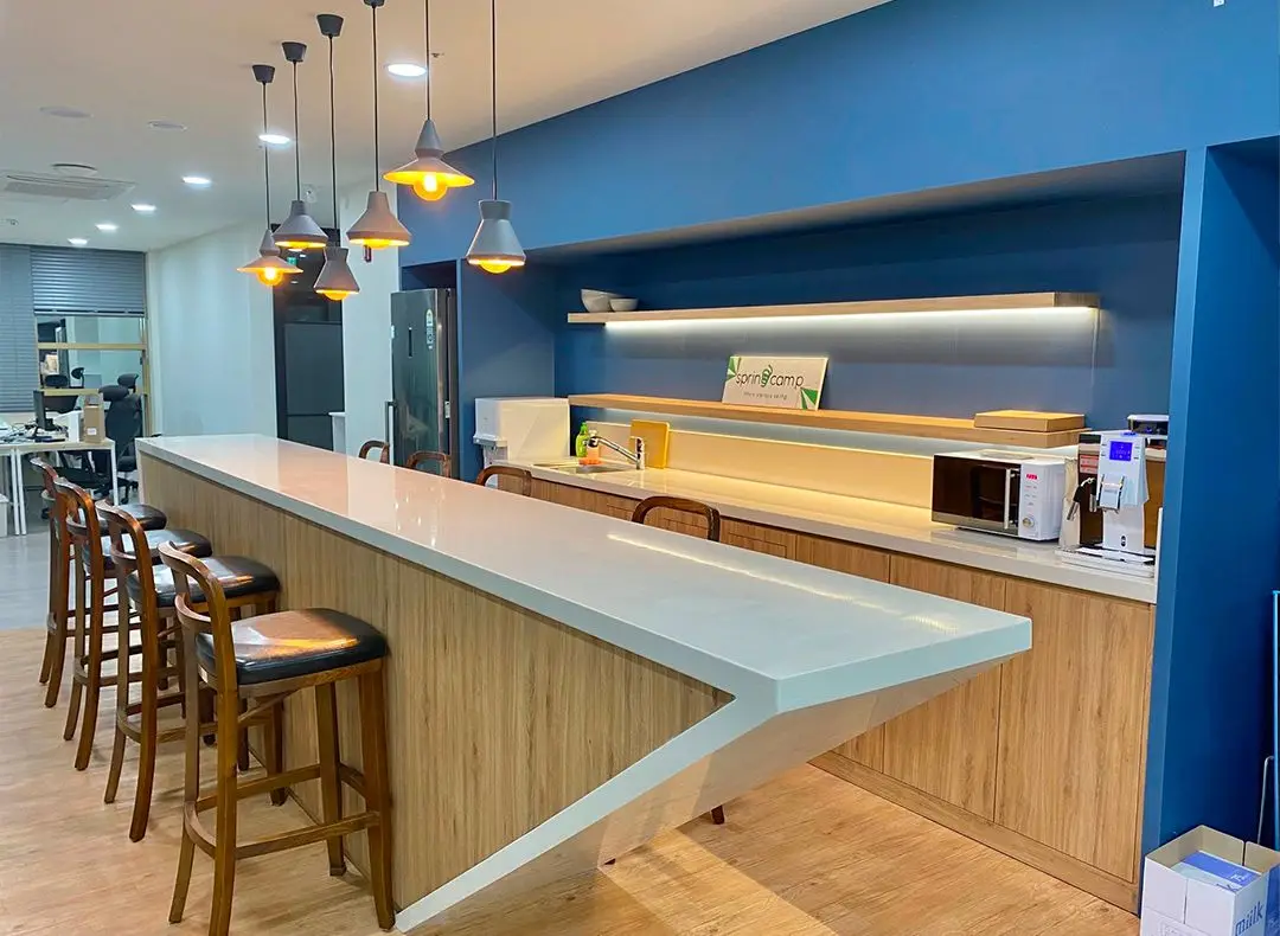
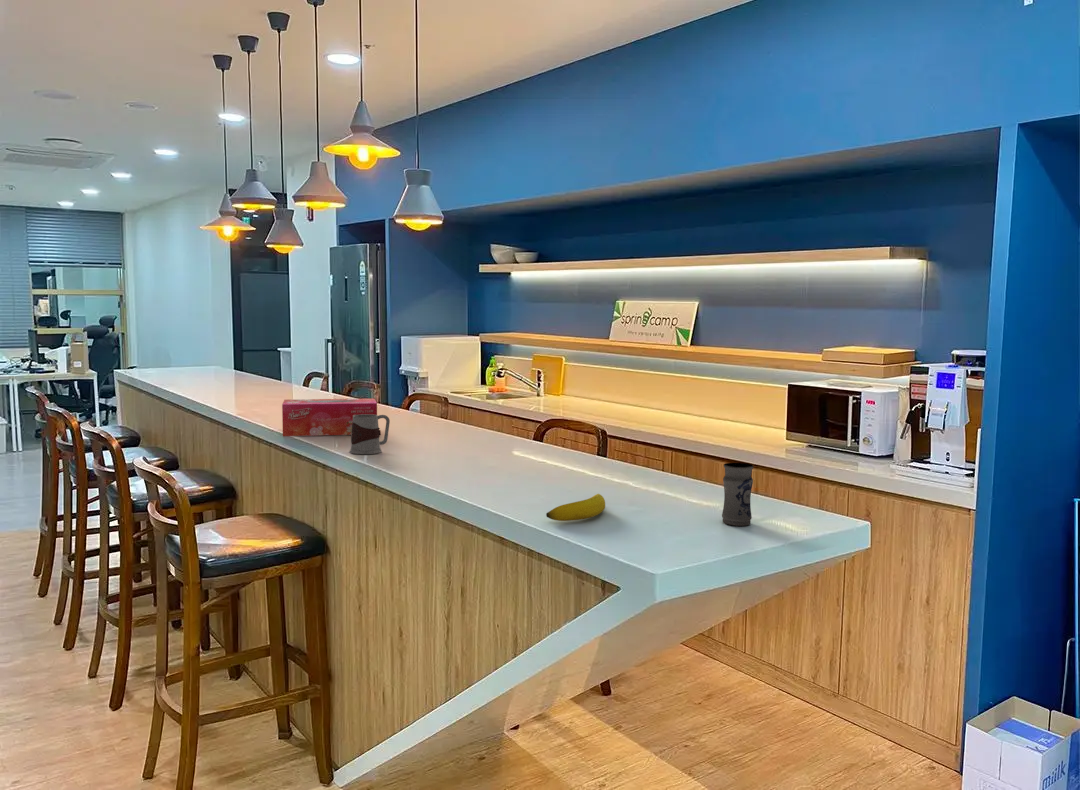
+ banana [545,493,606,522]
+ jar [721,462,754,527]
+ mug [348,414,391,455]
+ tissue box [281,397,378,437]
